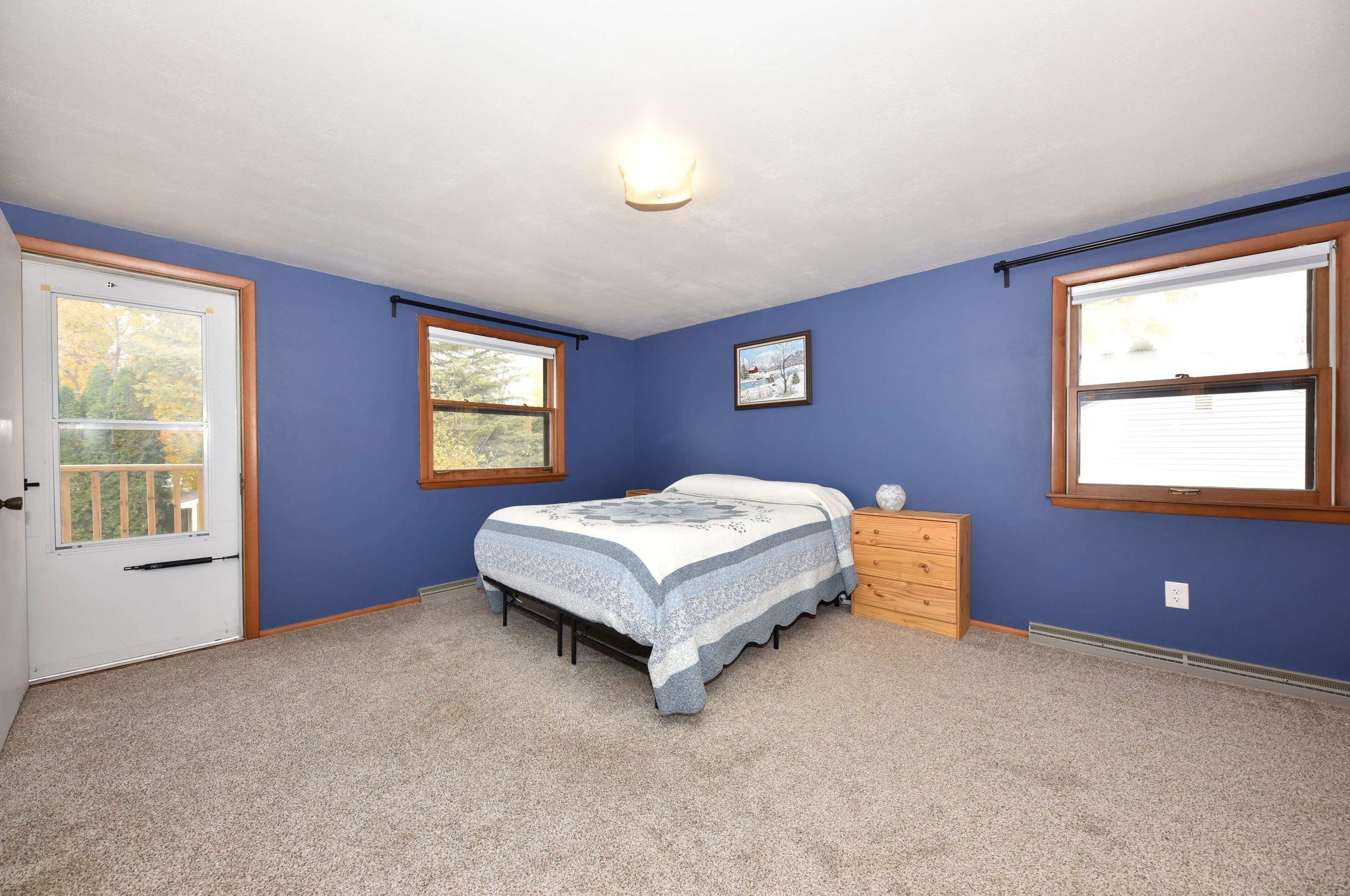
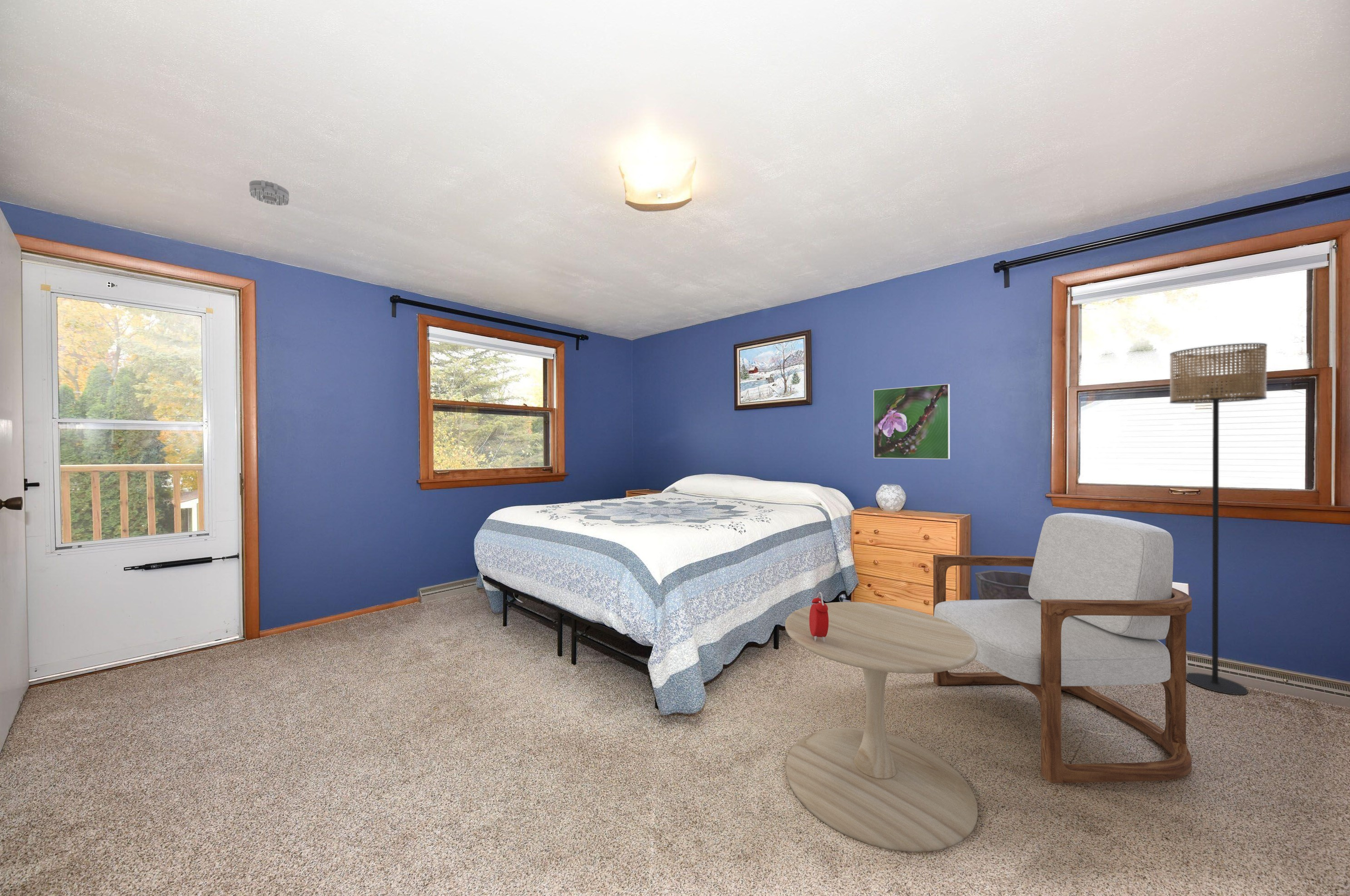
+ alarm clock [809,592,828,642]
+ waste bin [975,570,1034,600]
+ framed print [873,384,951,460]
+ side table [785,601,978,853]
+ smoke detector [249,179,290,206]
+ floor lamp [1169,343,1267,695]
+ armchair [933,512,1192,783]
